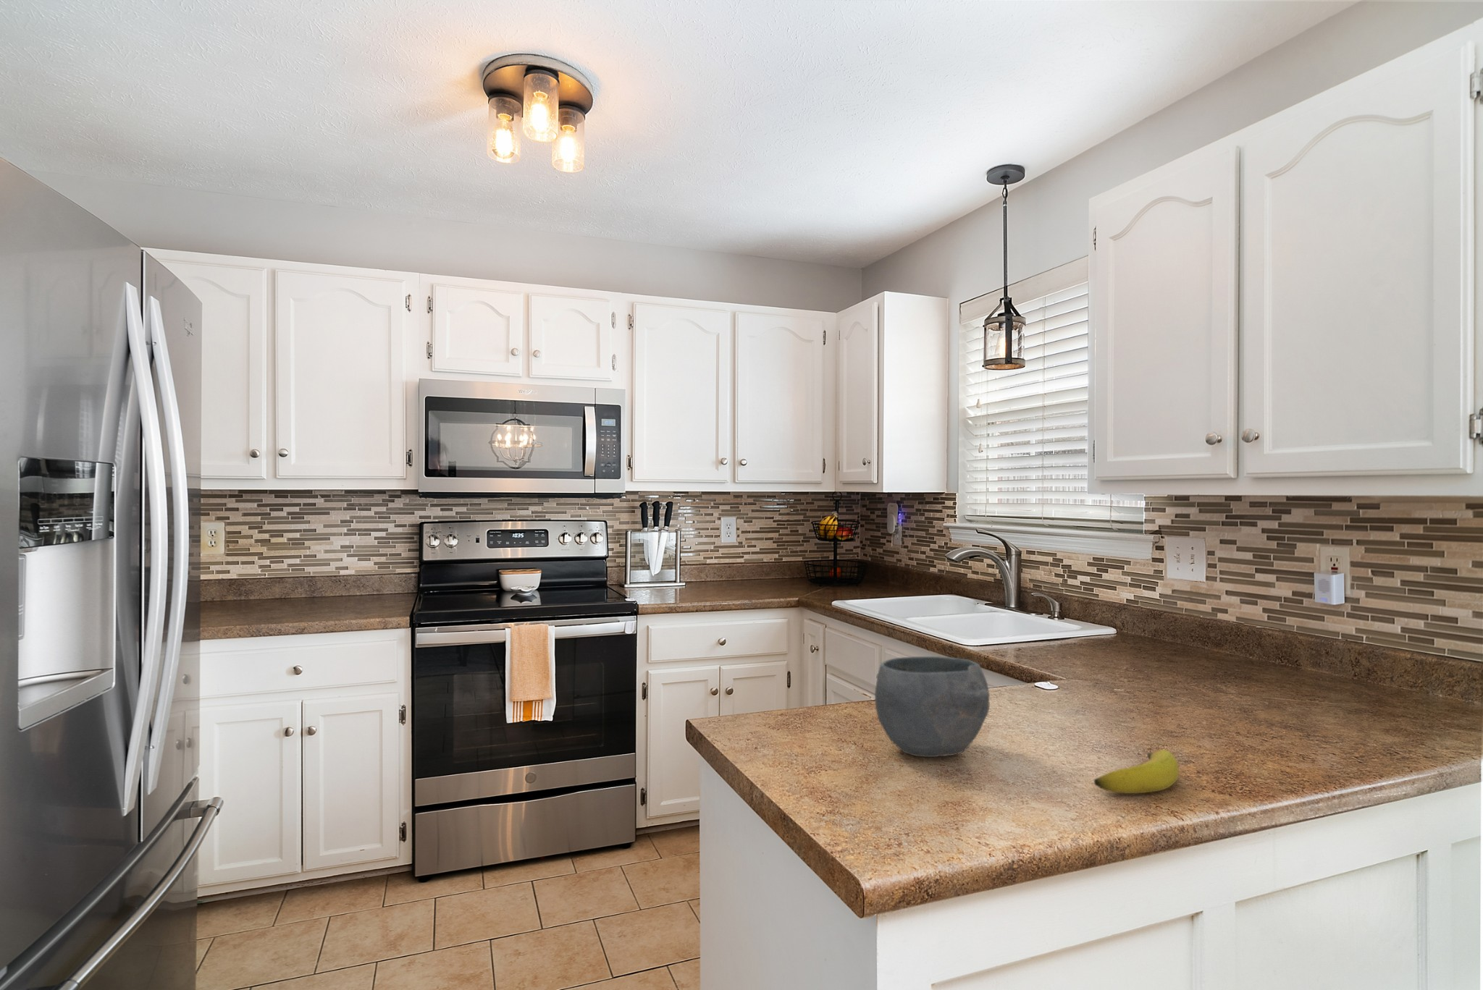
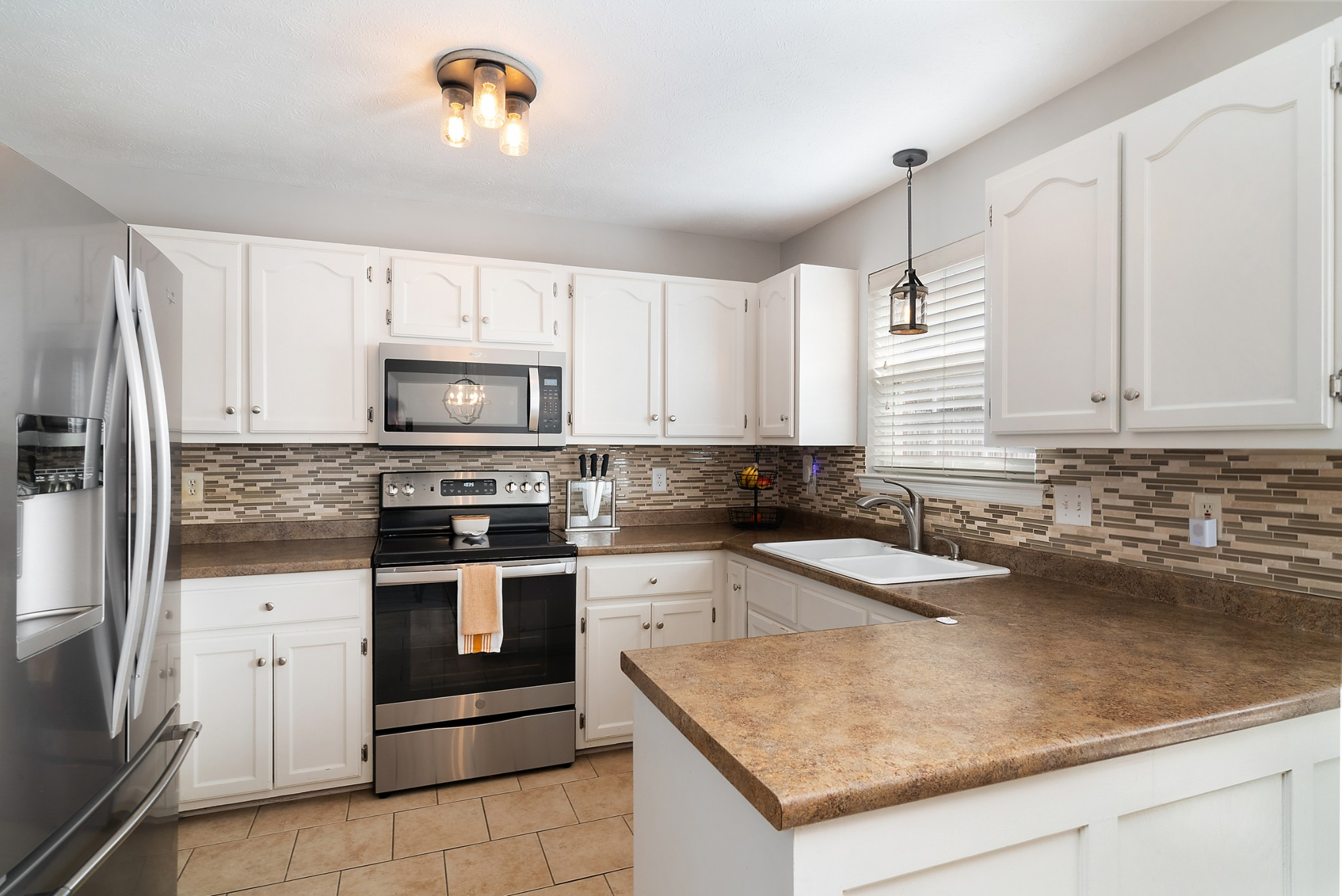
- bowl [874,655,990,758]
- banana [1093,749,1179,794]
